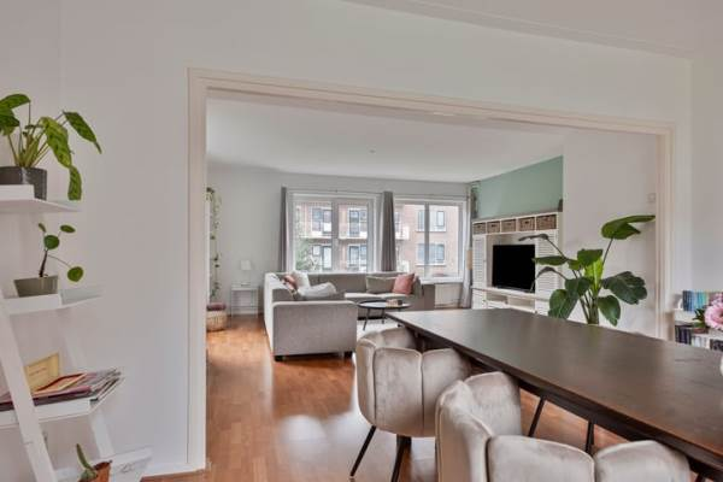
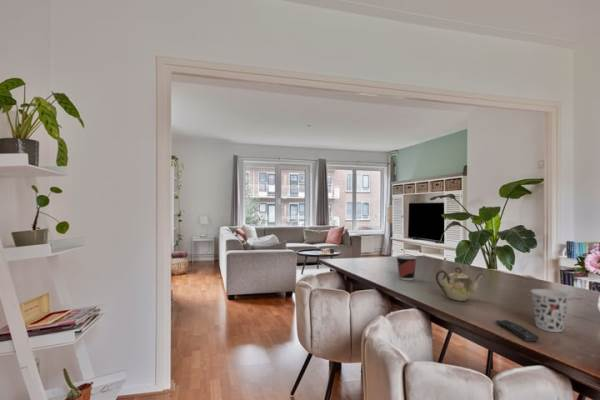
+ teapot [435,266,486,302]
+ remote control [495,318,540,342]
+ cup [530,288,570,333]
+ cup [395,254,418,281]
